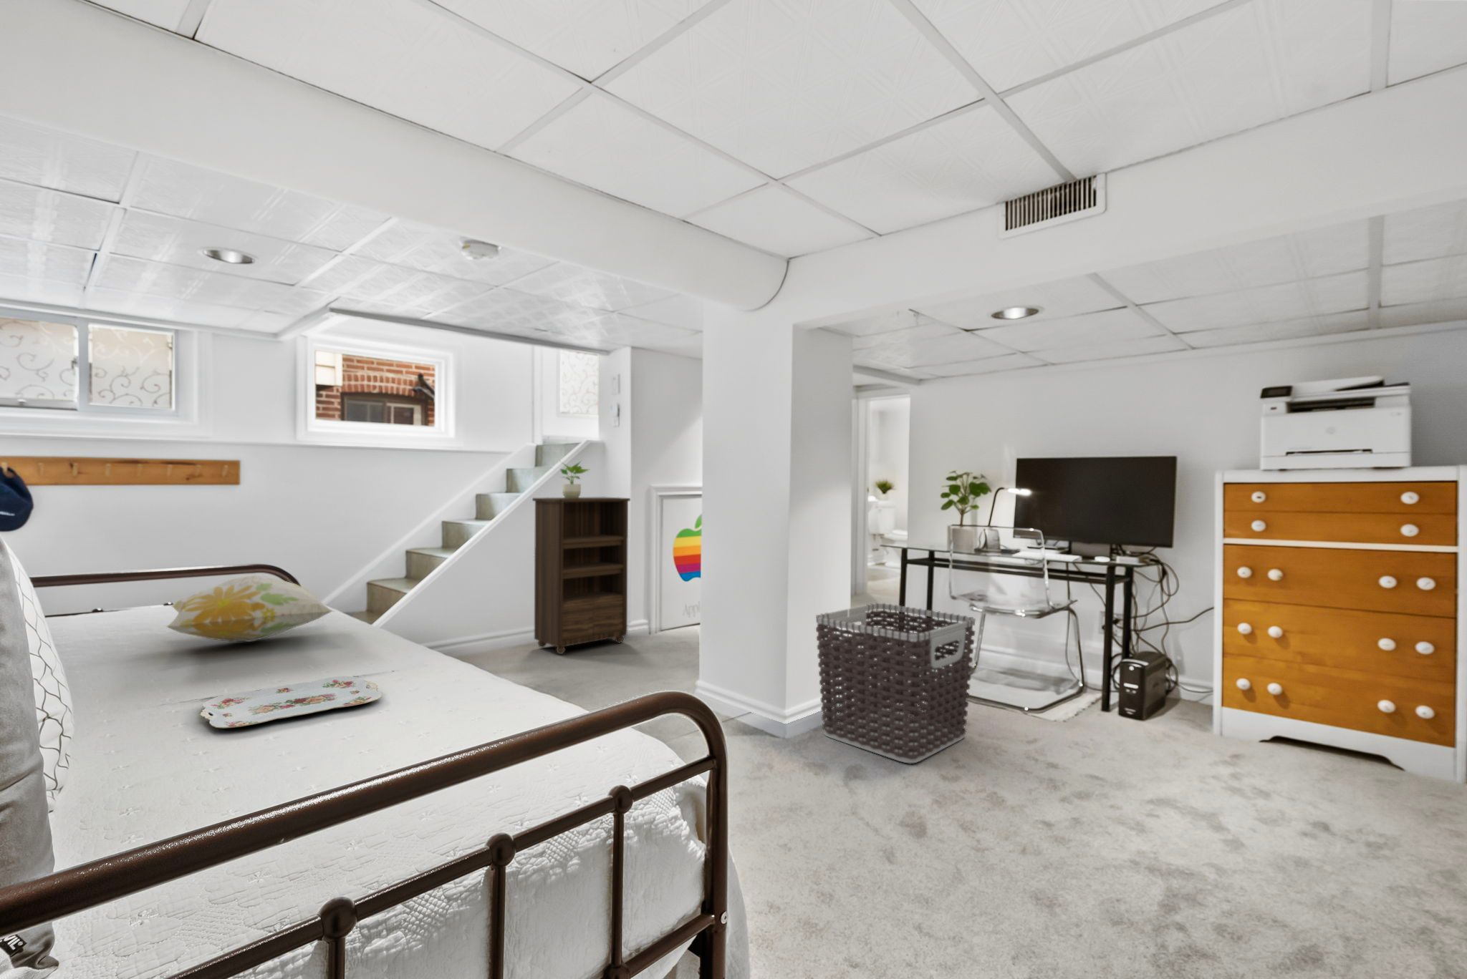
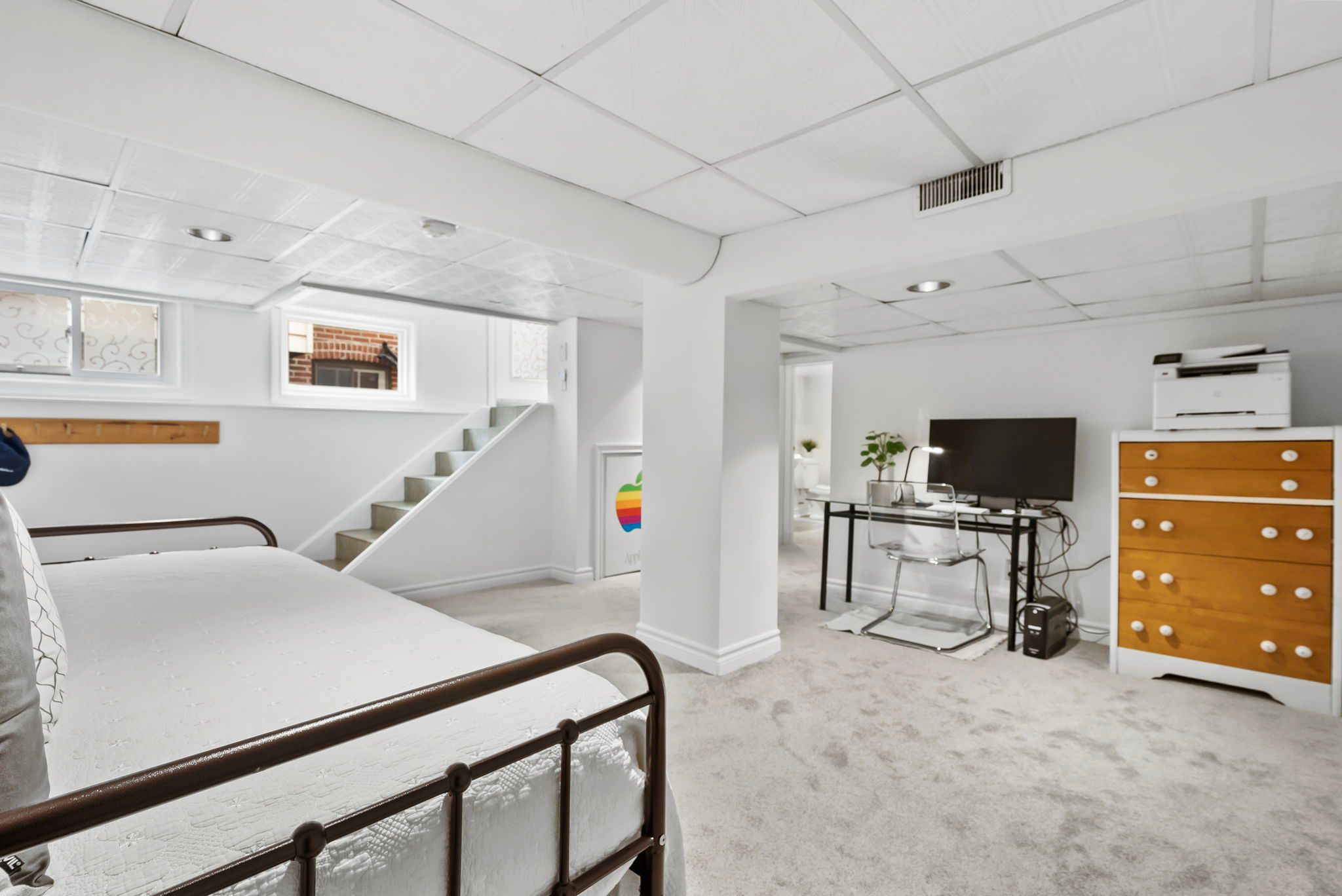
- clothes hamper [815,602,976,765]
- potted plant [560,460,590,498]
- serving tray [199,675,383,729]
- decorative pillow [165,575,335,642]
- bookshelf [531,497,631,654]
